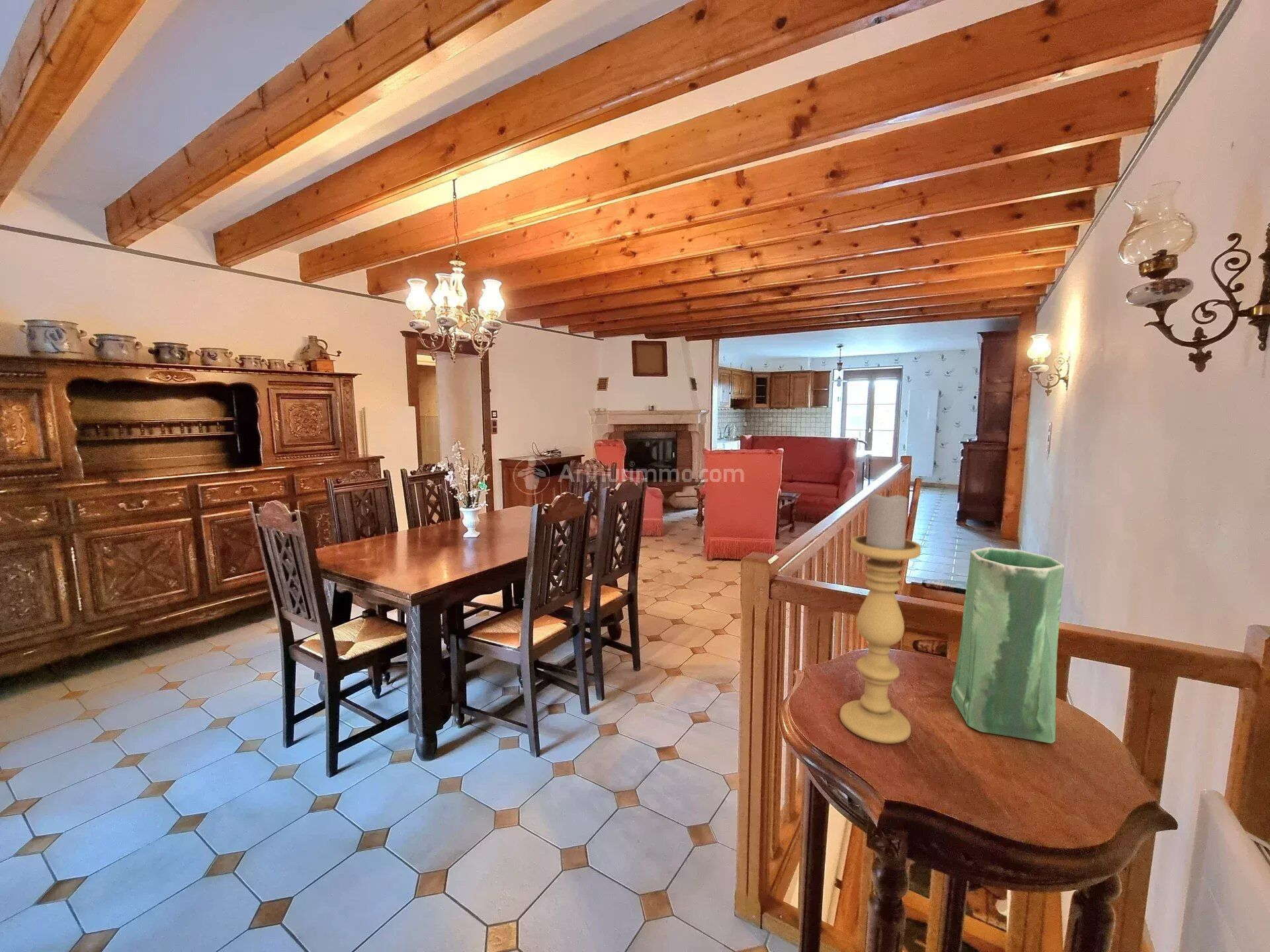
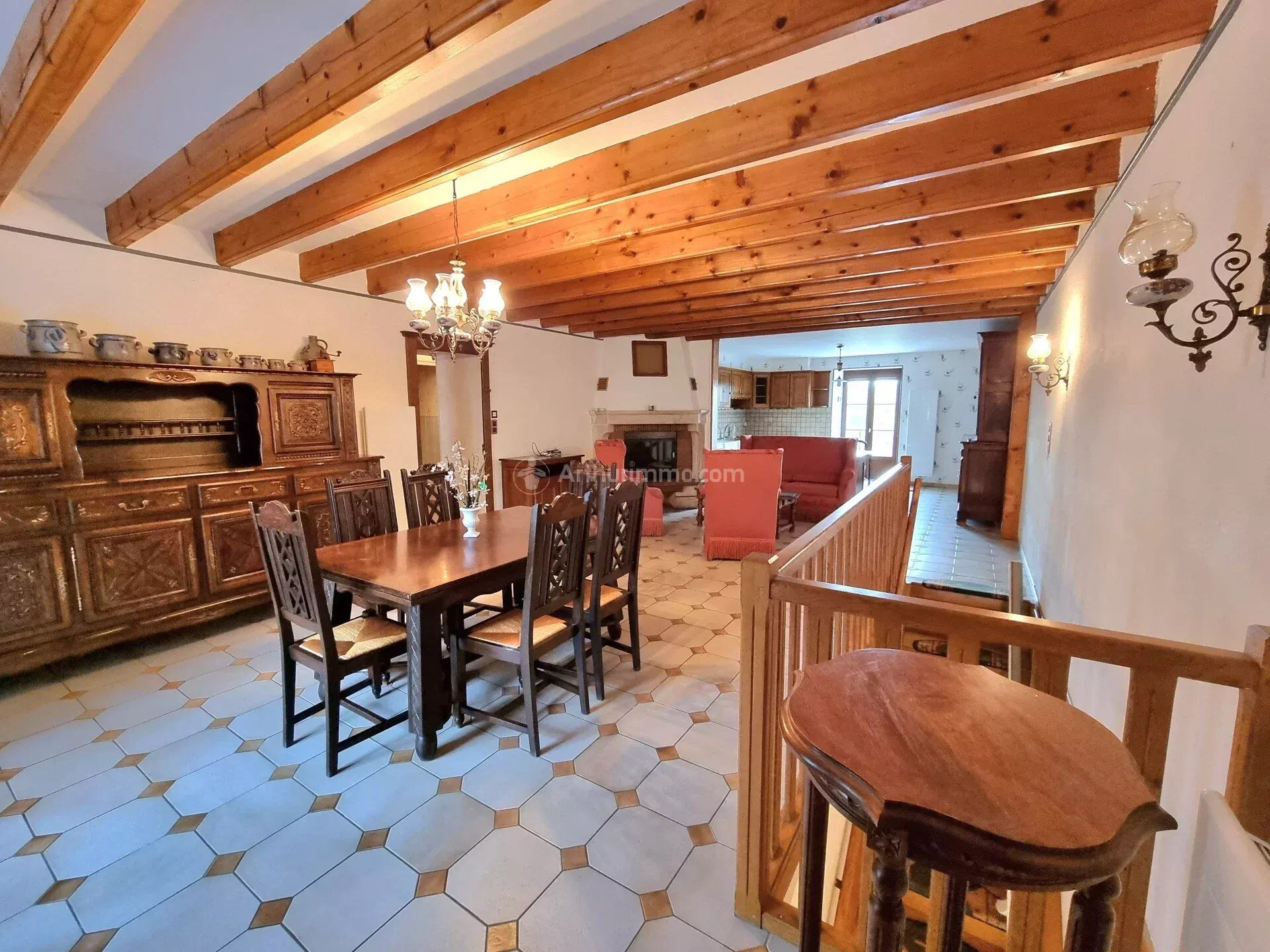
- vase [951,547,1065,744]
- candle holder [839,489,921,744]
